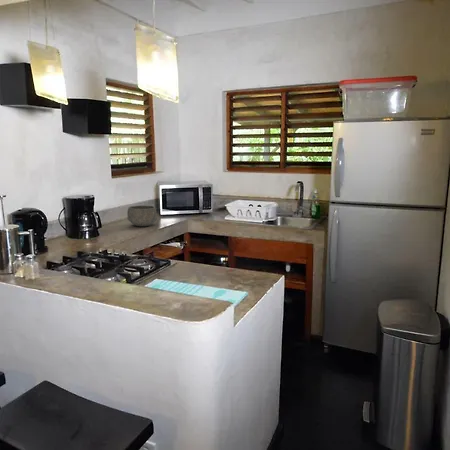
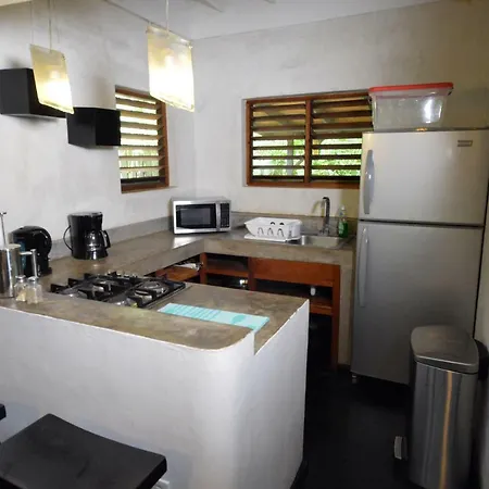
- bowl [126,205,158,227]
